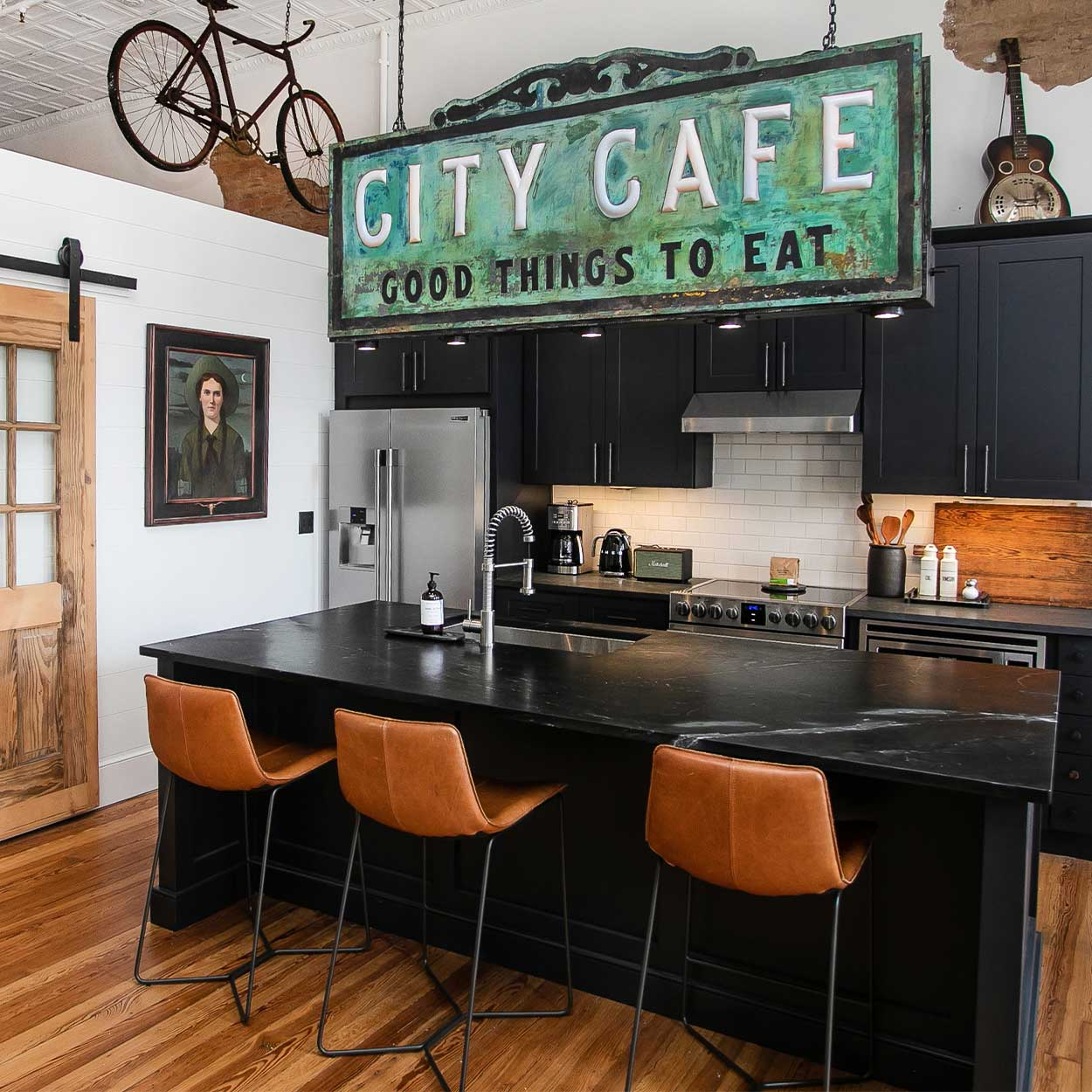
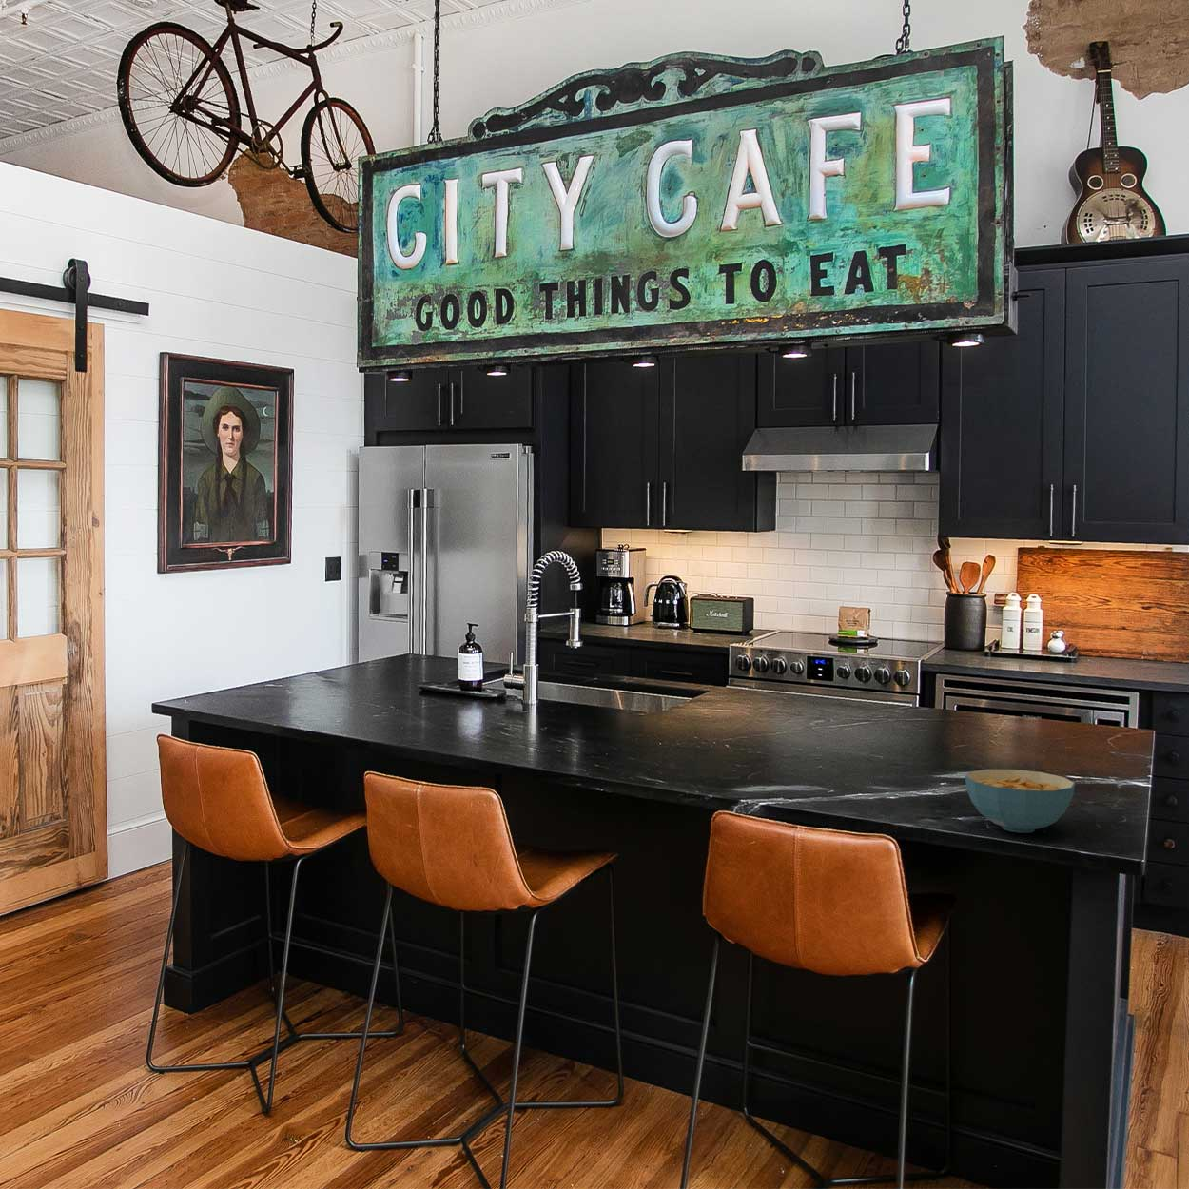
+ cereal bowl [965,769,1076,834]
